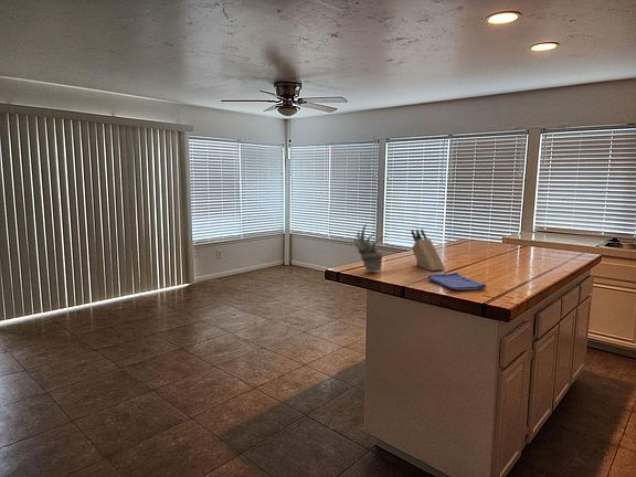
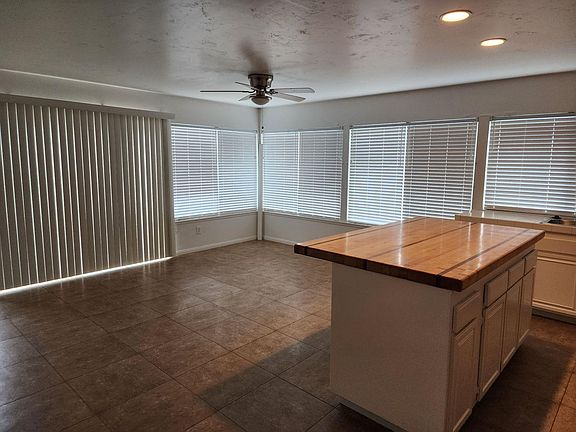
- knife block [410,227,446,272]
- succulent plant [352,223,386,273]
- dish towel [426,272,487,292]
